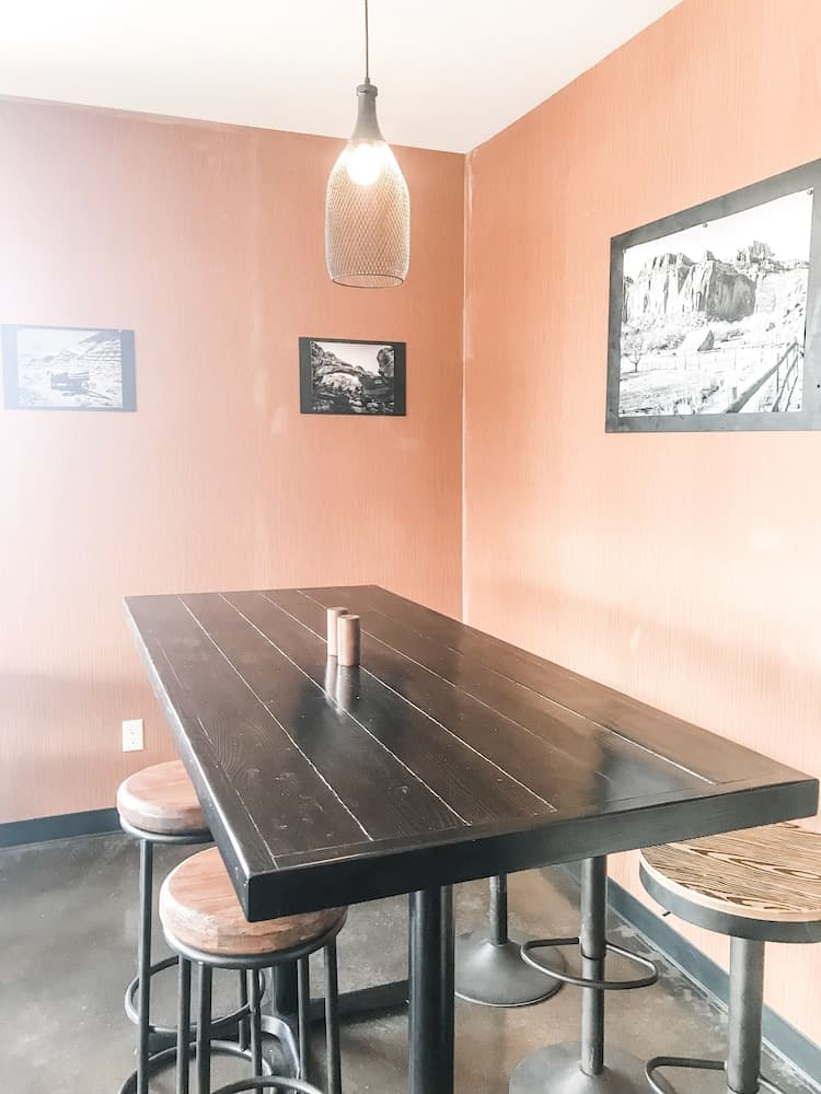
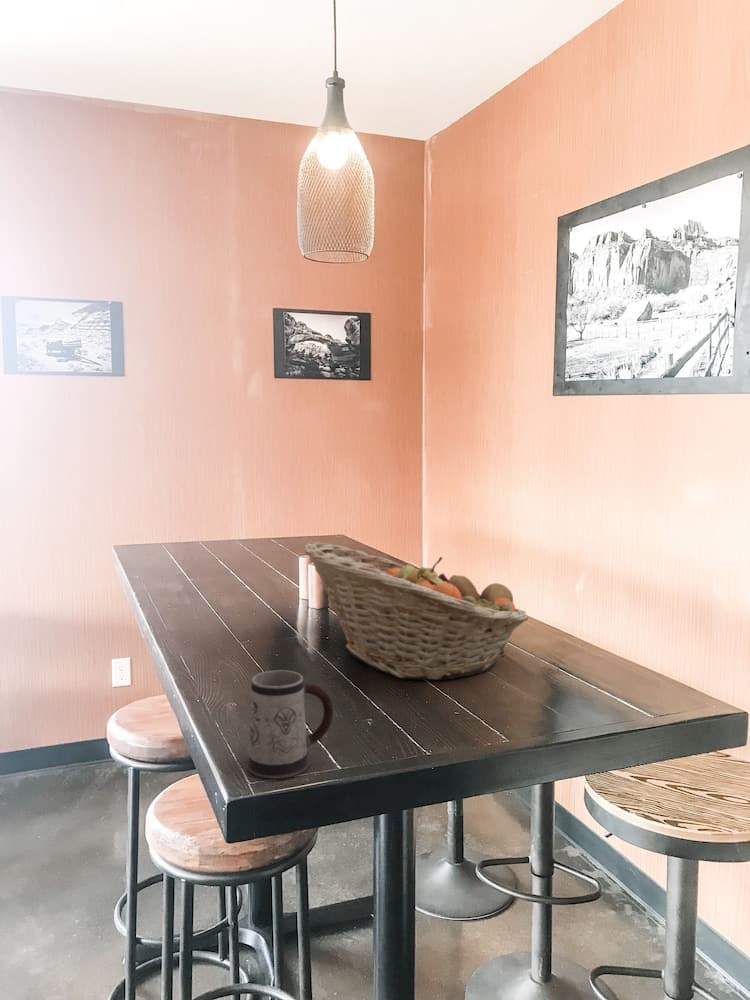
+ fruit basket [303,541,529,681]
+ mug [246,669,334,780]
